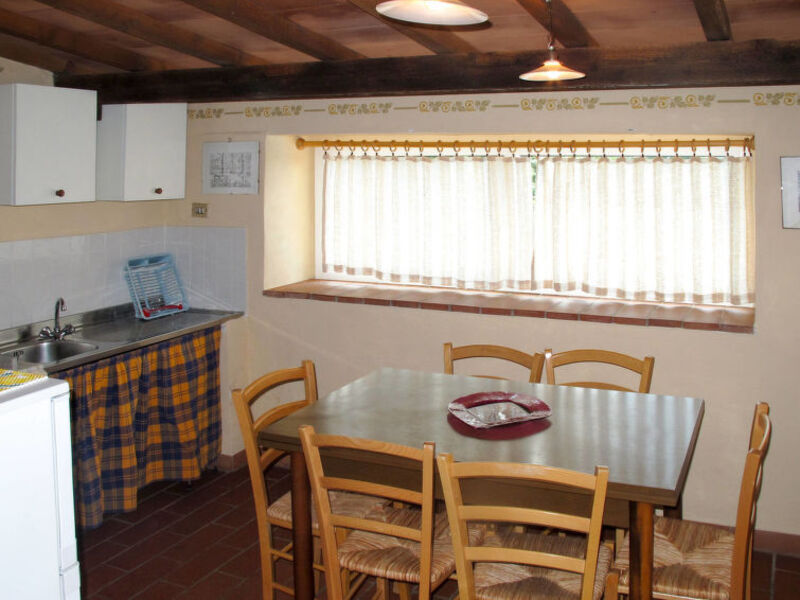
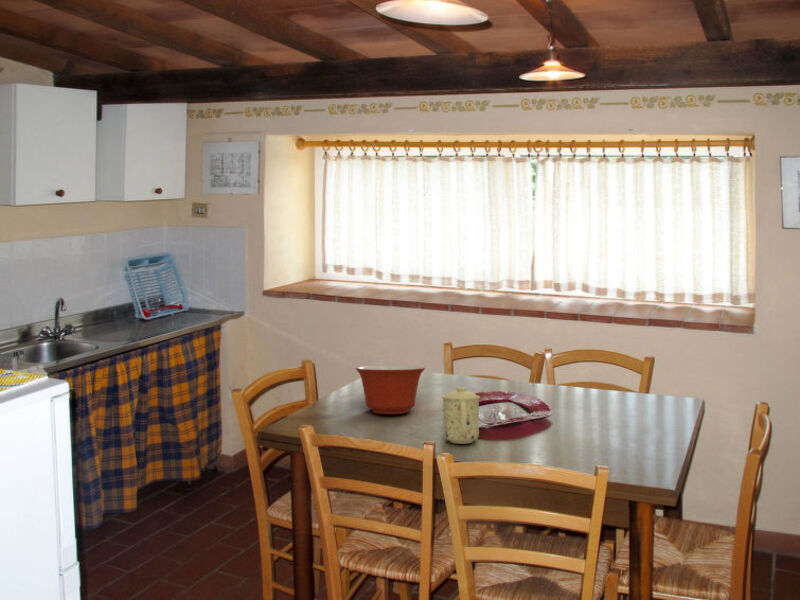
+ mixing bowl [354,365,426,415]
+ mug [441,386,481,445]
